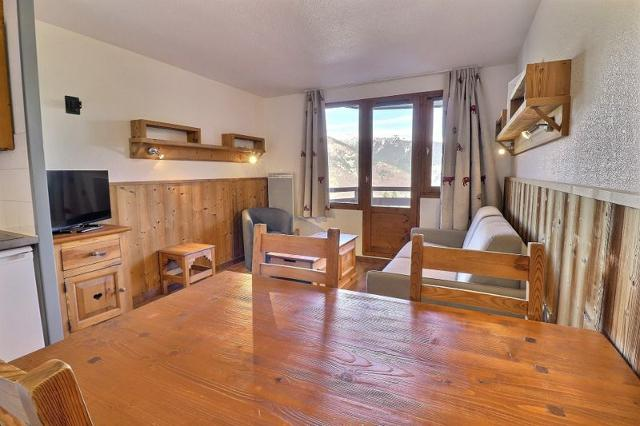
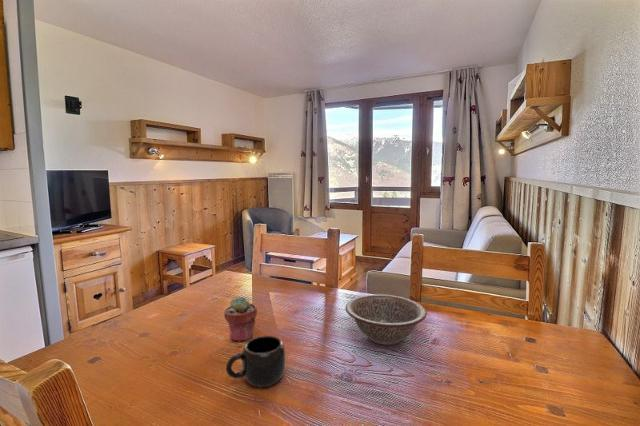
+ potted succulent [223,296,258,343]
+ mug [225,335,287,388]
+ decorative bowl [344,293,428,346]
